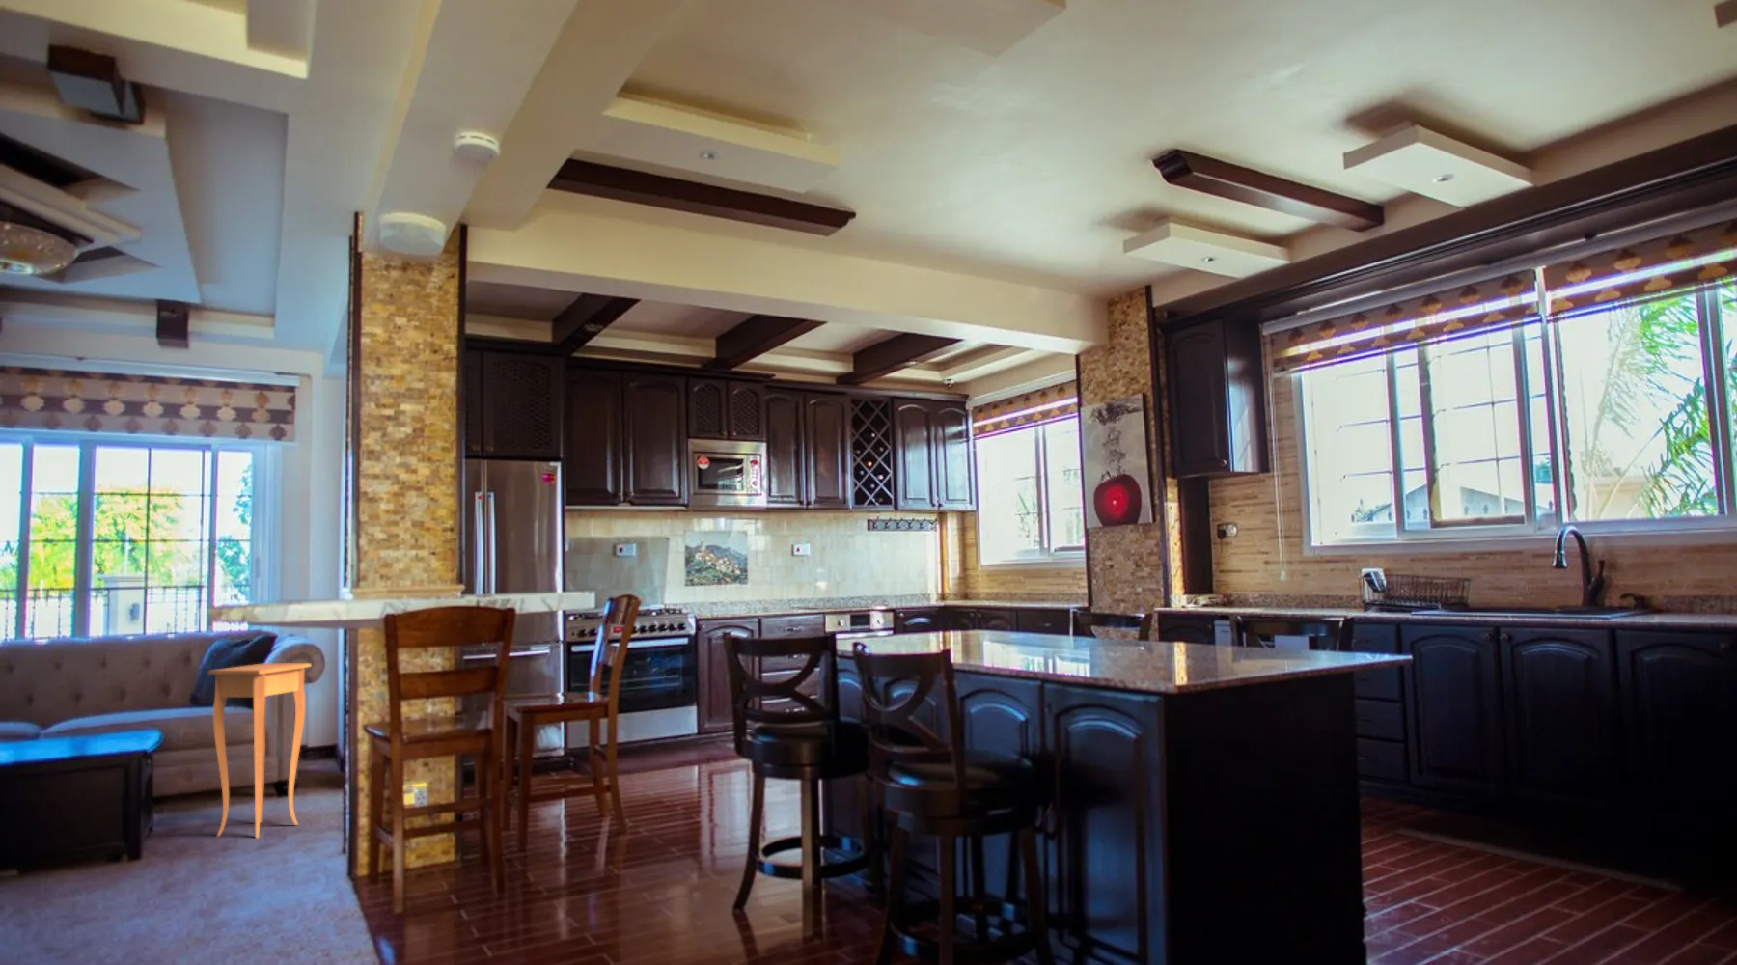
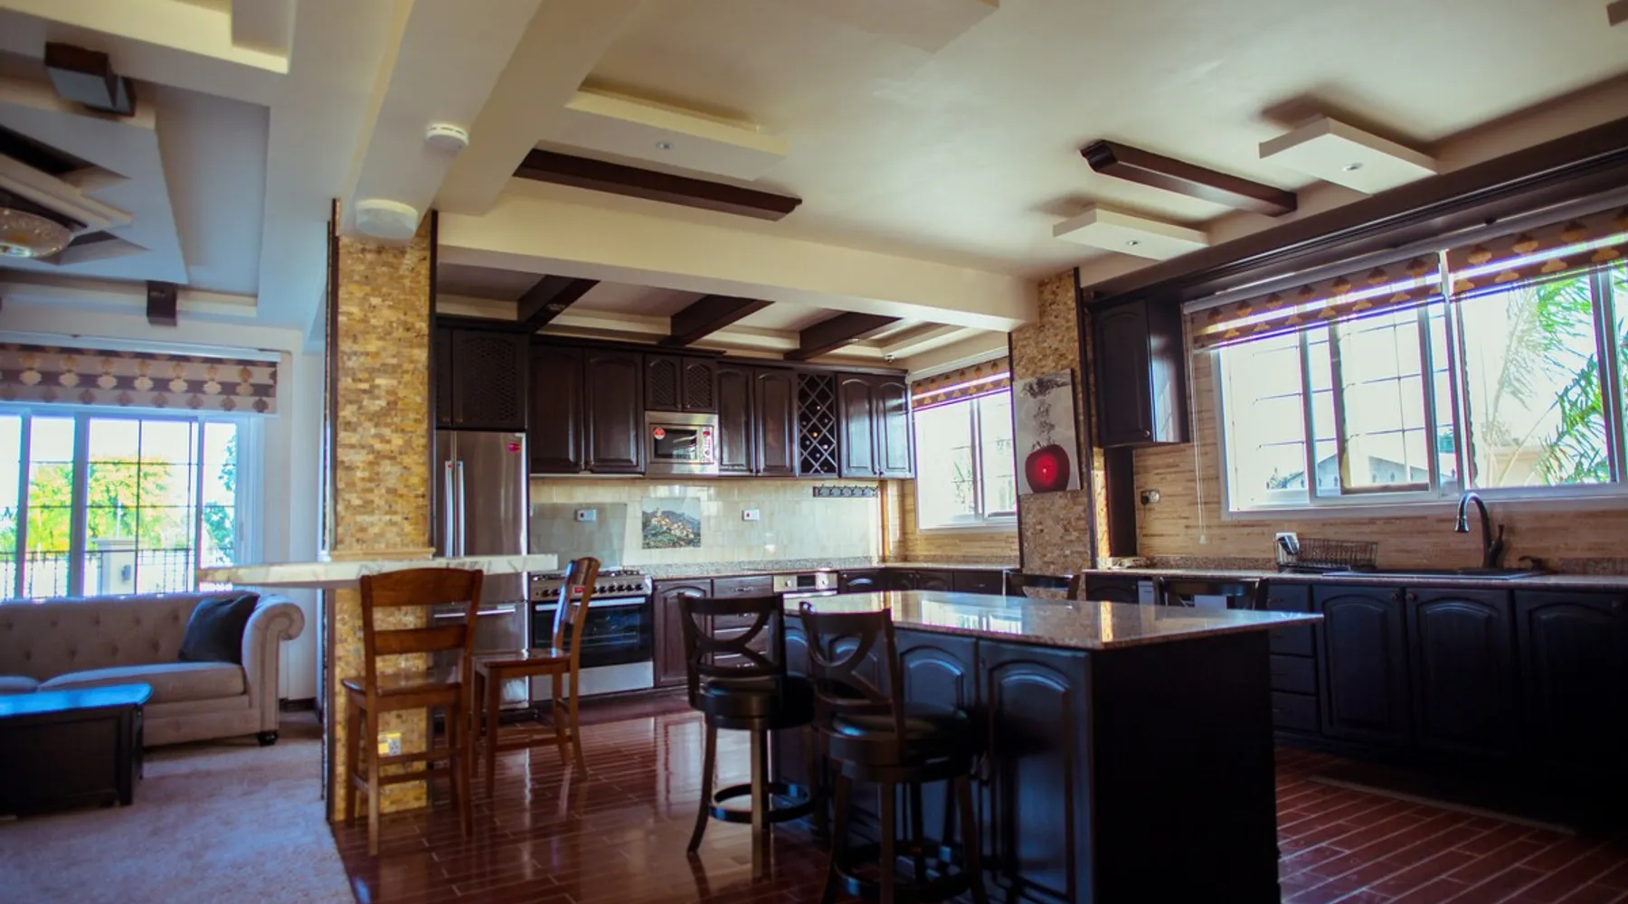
- side table [208,662,311,839]
